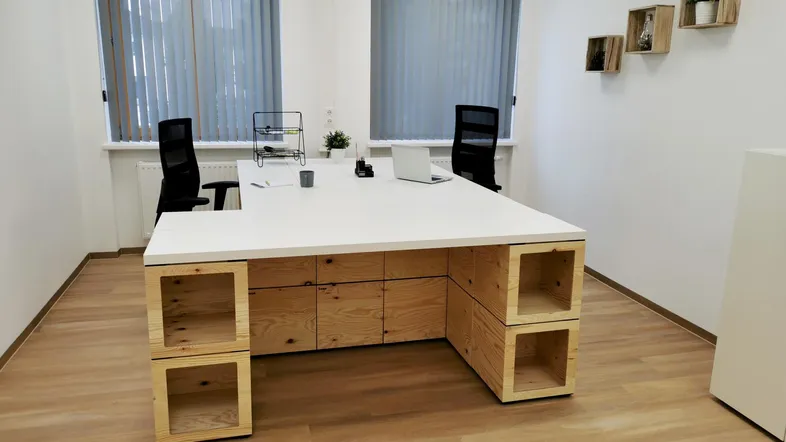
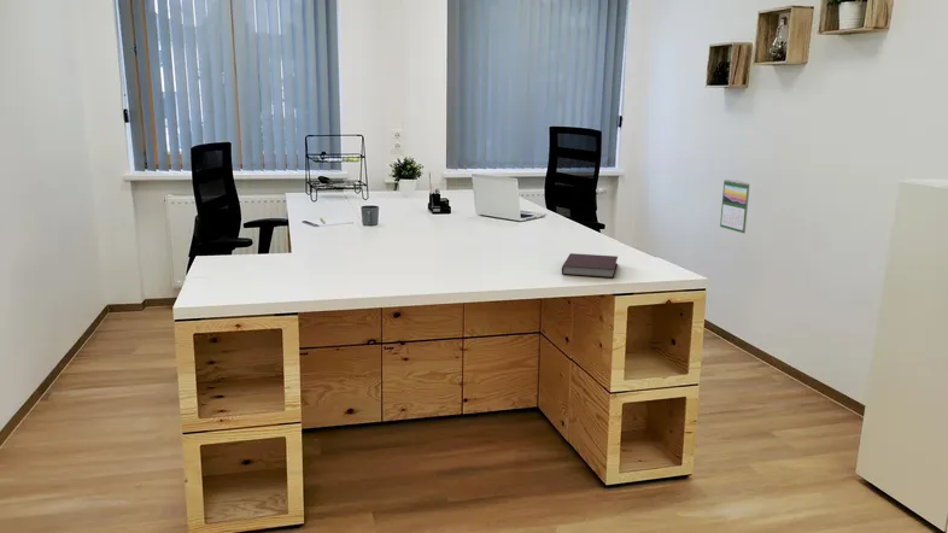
+ calendar [719,178,750,234]
+ notebook [561,252,619,279]
